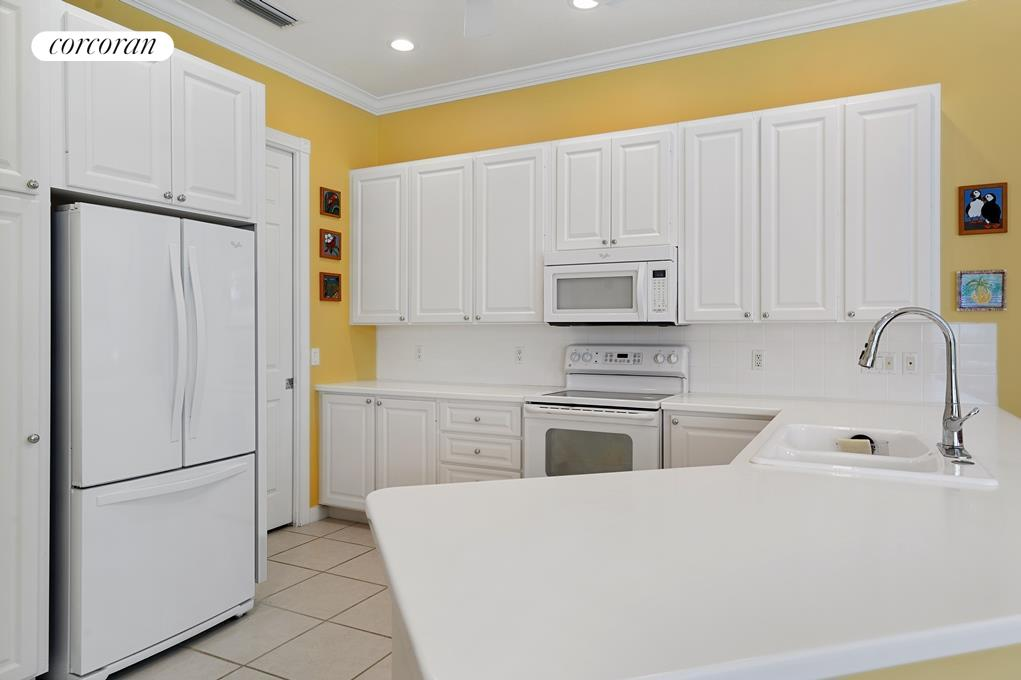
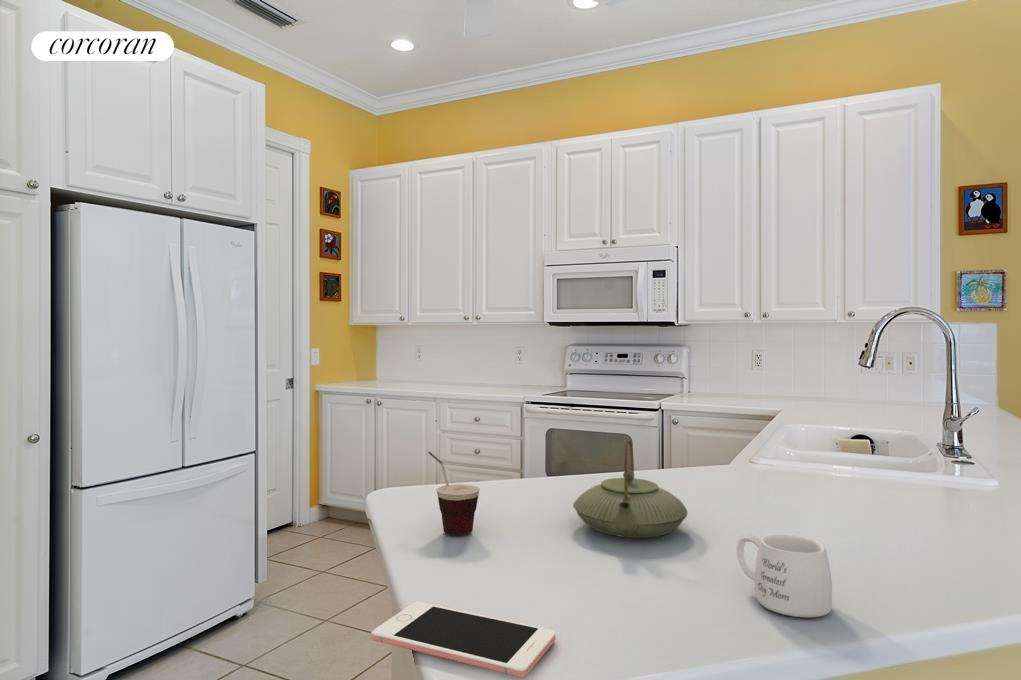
+ cell phone [370,601,556,678]
+ teapot [572,438,688,539]
+ mug [736,533,833,618]
+ cup [427,450,481,536]
